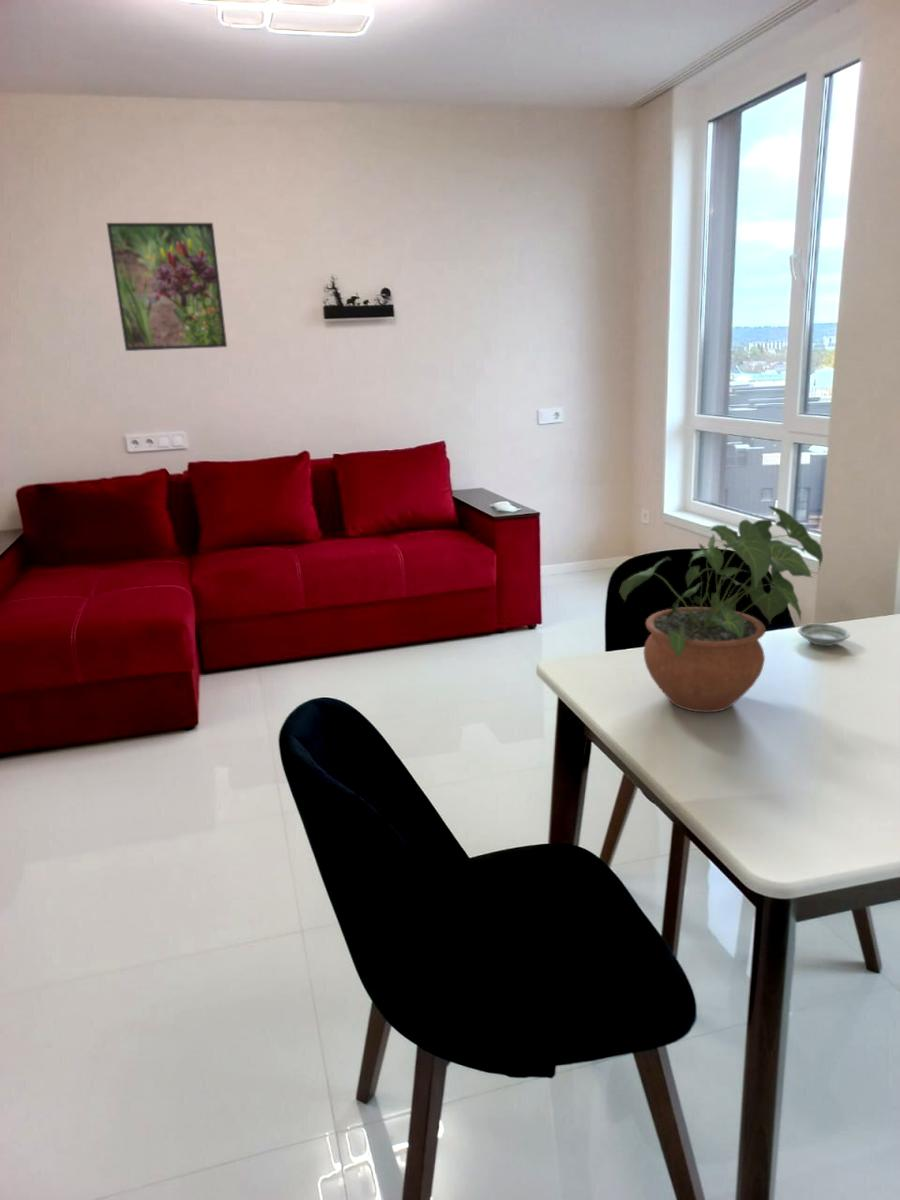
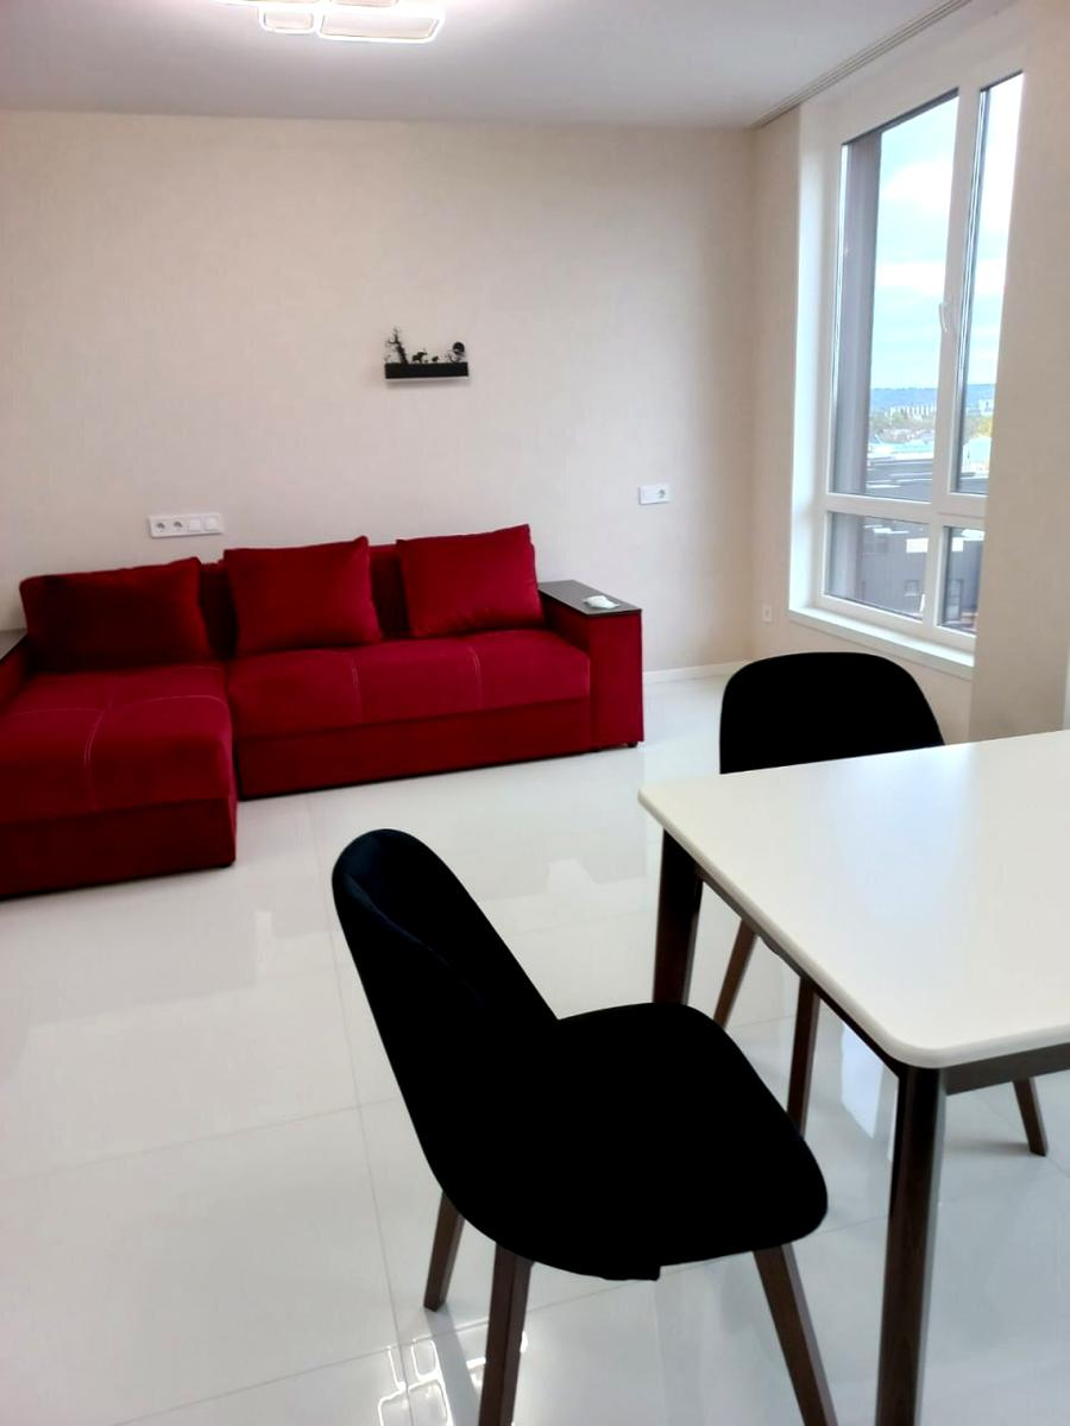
- potted plant [618,505,824,713]
- saucer [797,623,851,647]
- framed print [106,222,228,352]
